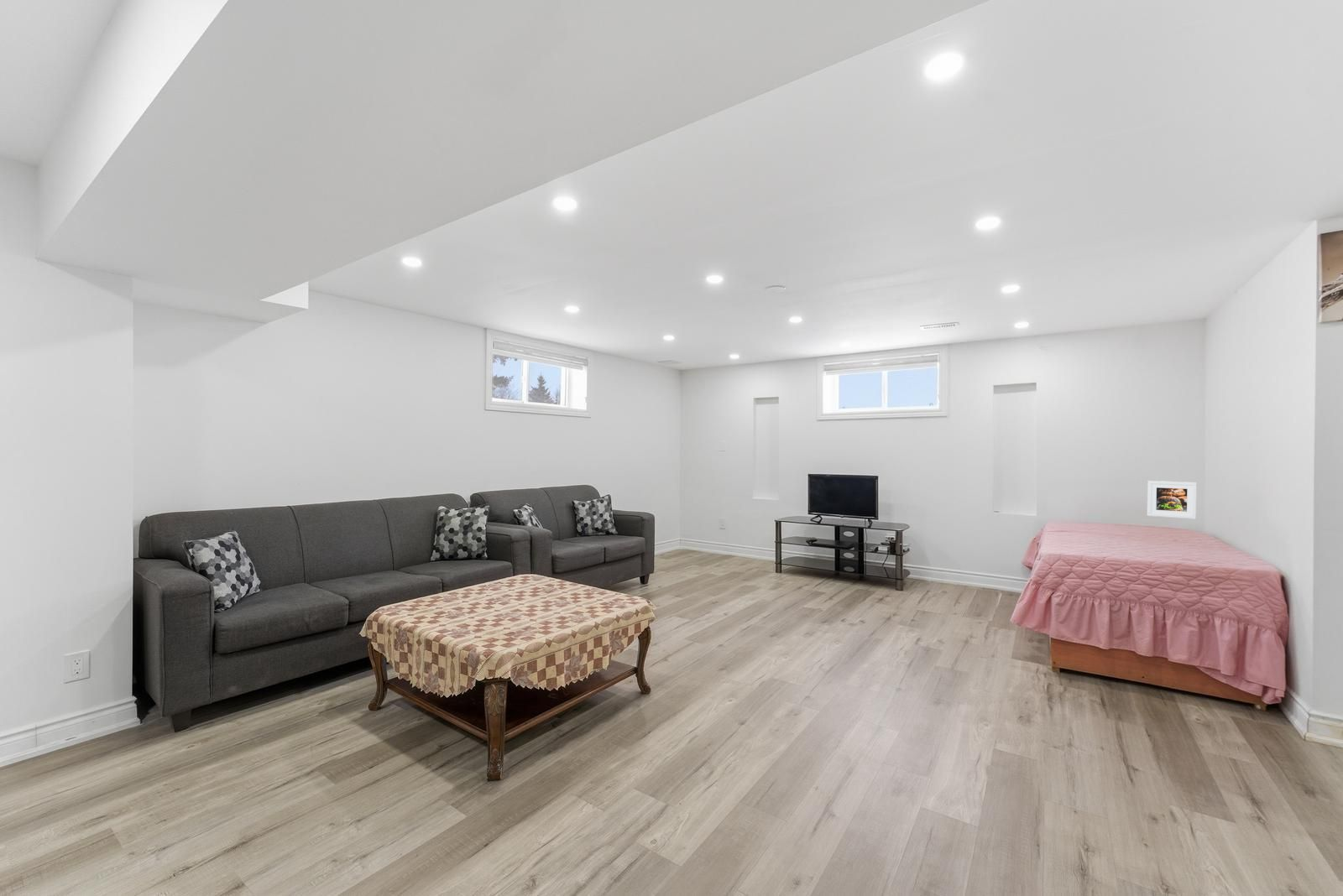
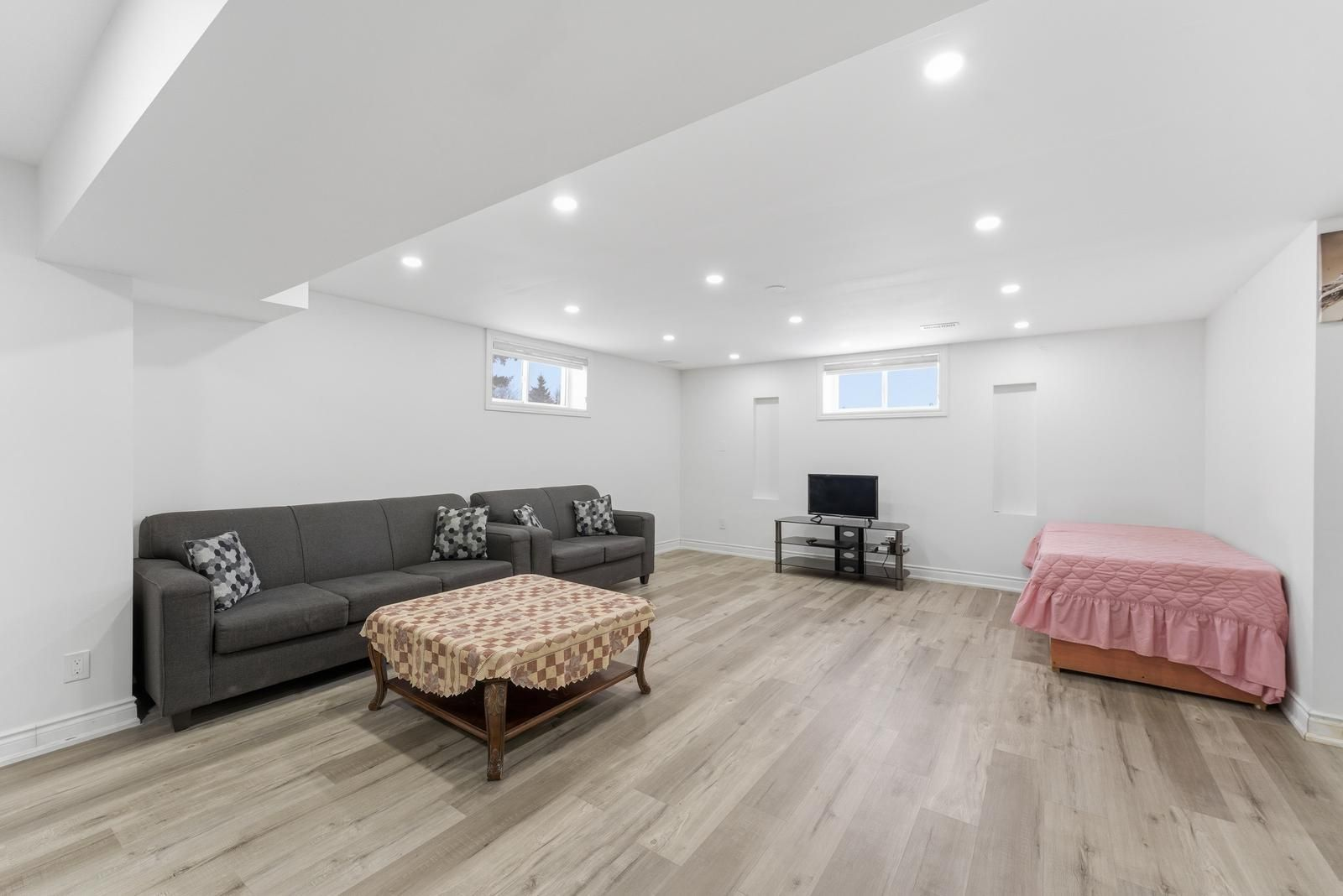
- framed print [1147,480,1198,519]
